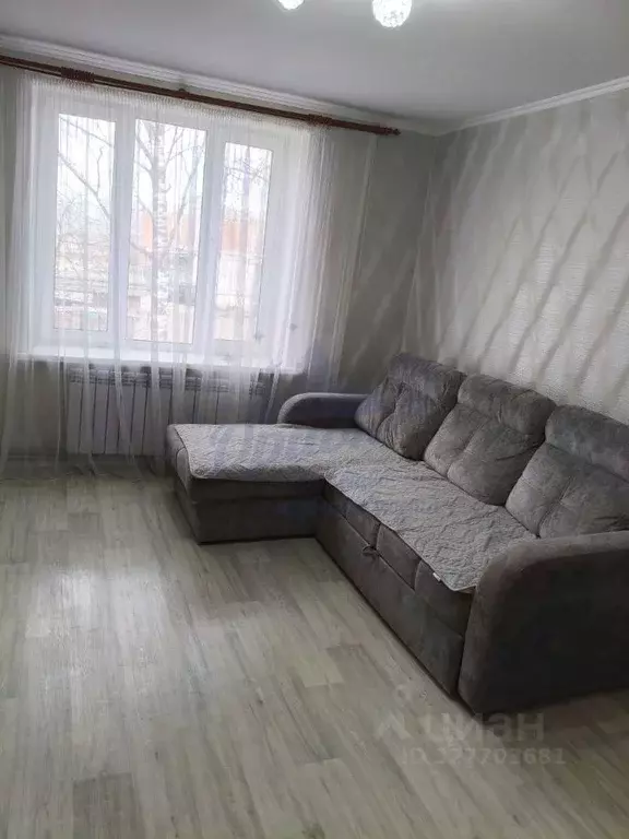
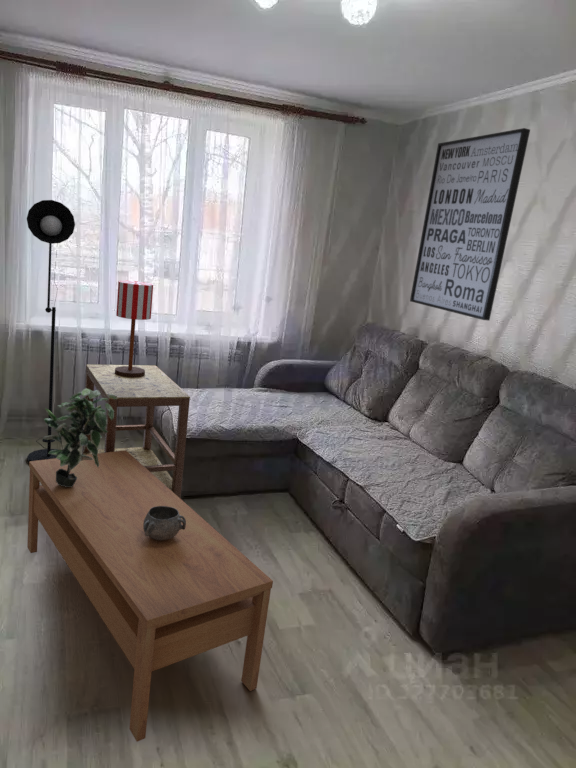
+ floor lamp [26,199,76,463]
+ wall art [409,127,531,322]
+ decorative bowl [143,506,186,540]
+ coffee table [26,450,274,743]
+ table lamp [115,279,154,377]
+ side table [81,363,191,499]
+ potted plant [42,388,117,487]
